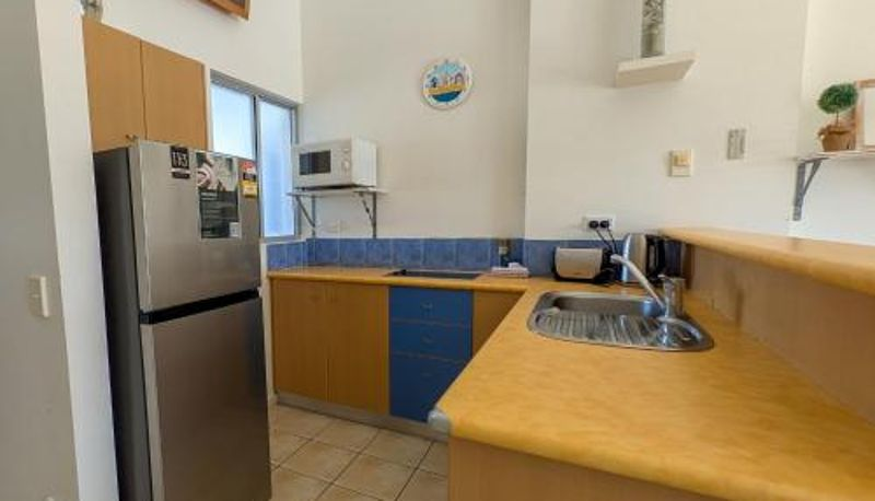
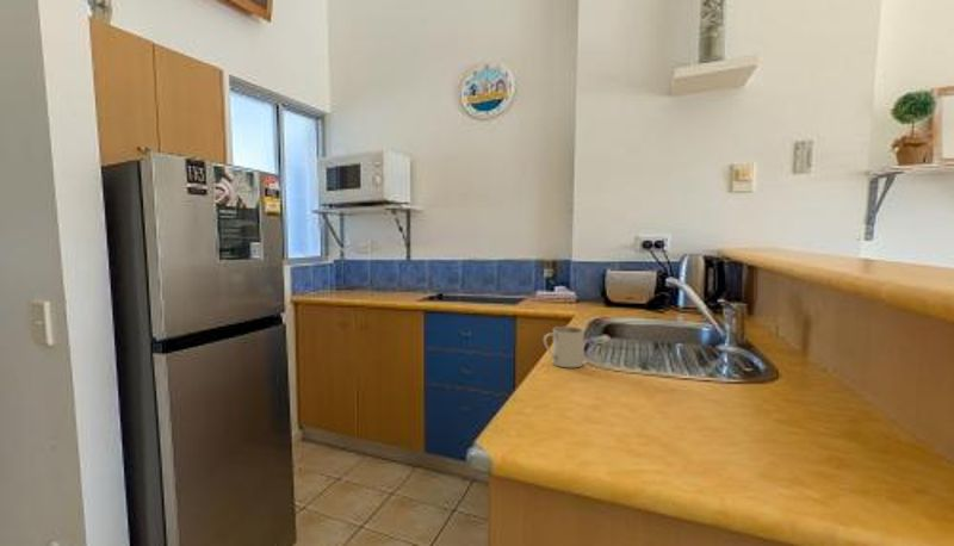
+ mug [543,325,586,368]
